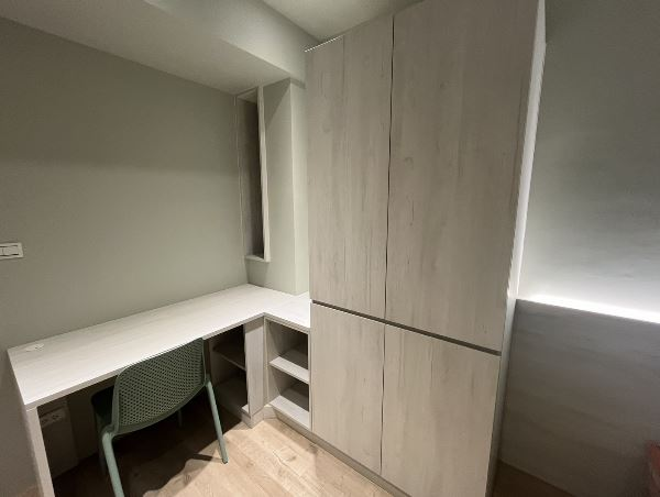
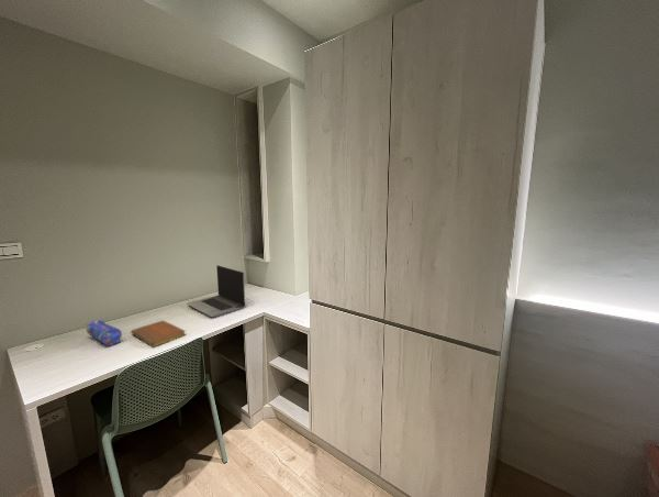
+ laptop computer [186,264,246,318]
+ notebook [130,320,187,349]
+ pencil case [85,318,123,346]
